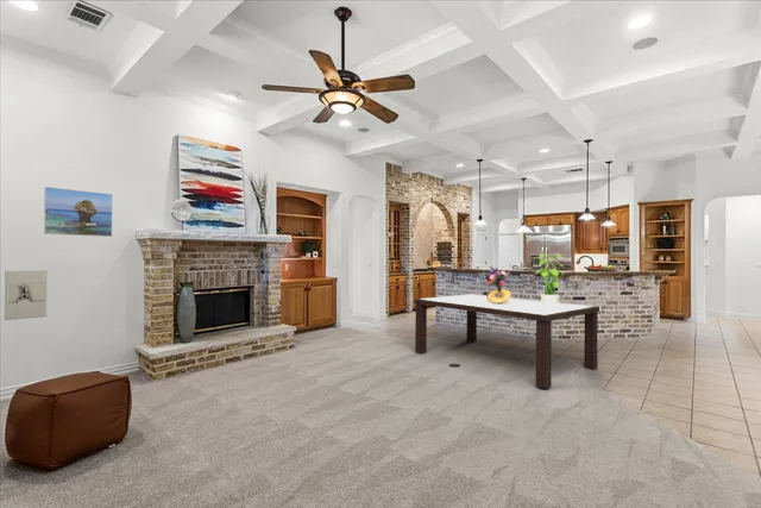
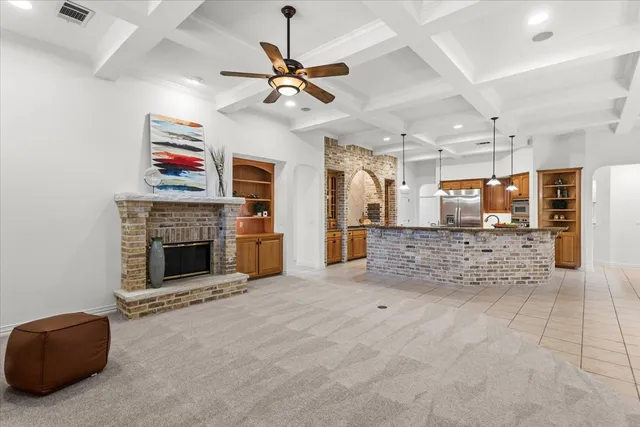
- potted plant [533,252,566,306]
- wall sculpture [4,269,49,321]
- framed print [43,186,114,238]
- dining table [413,293,600,390]
- bouquet [483,265,517,305]
